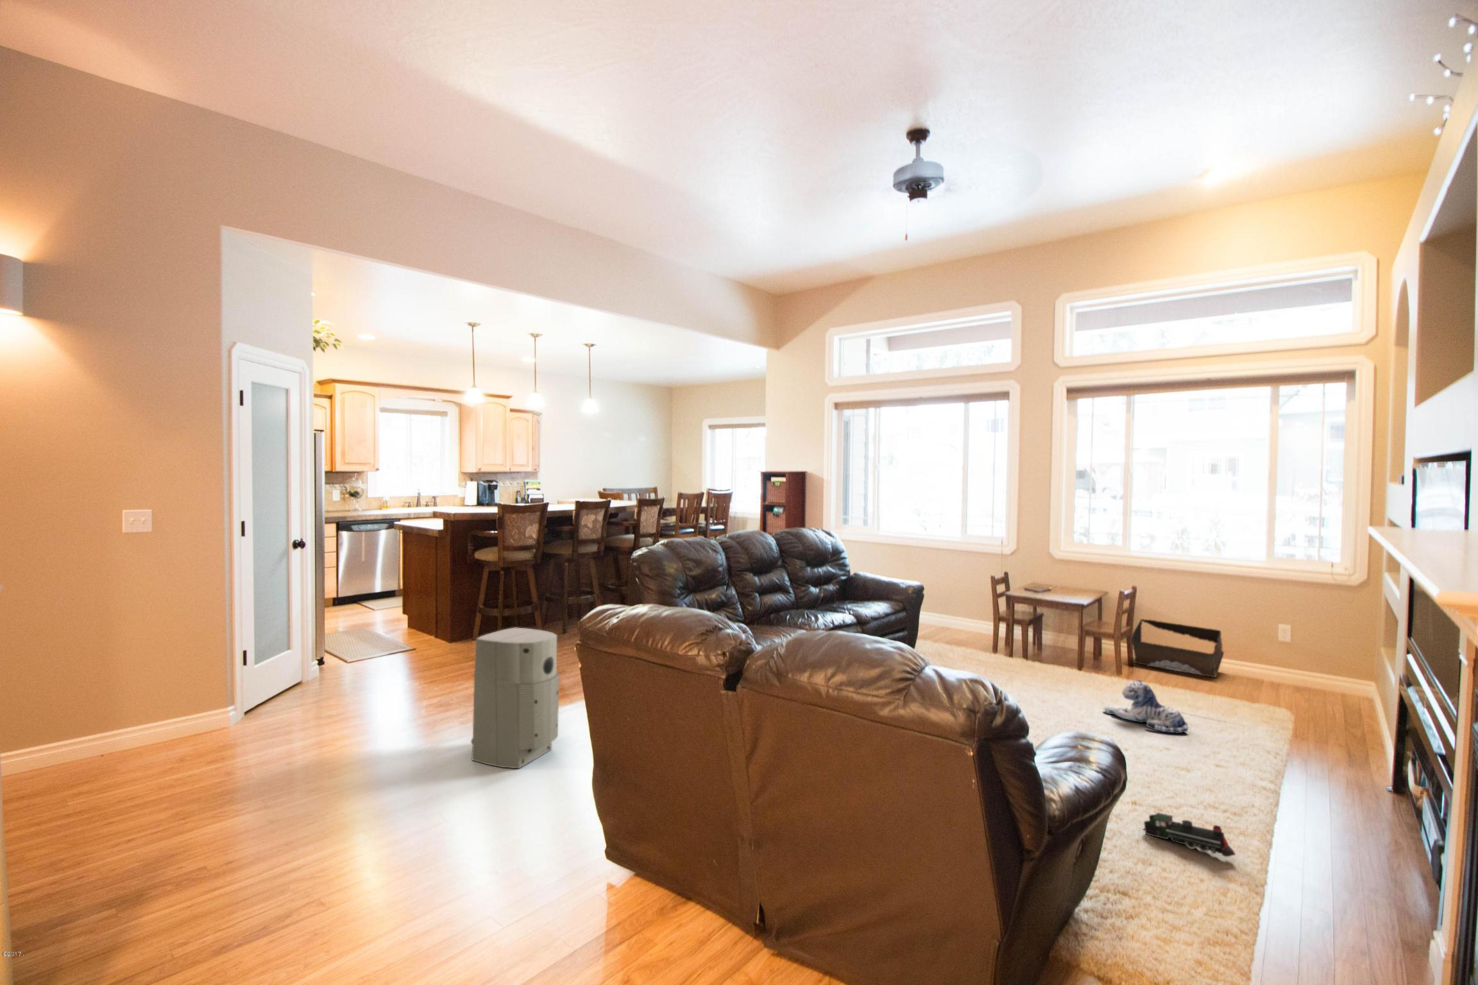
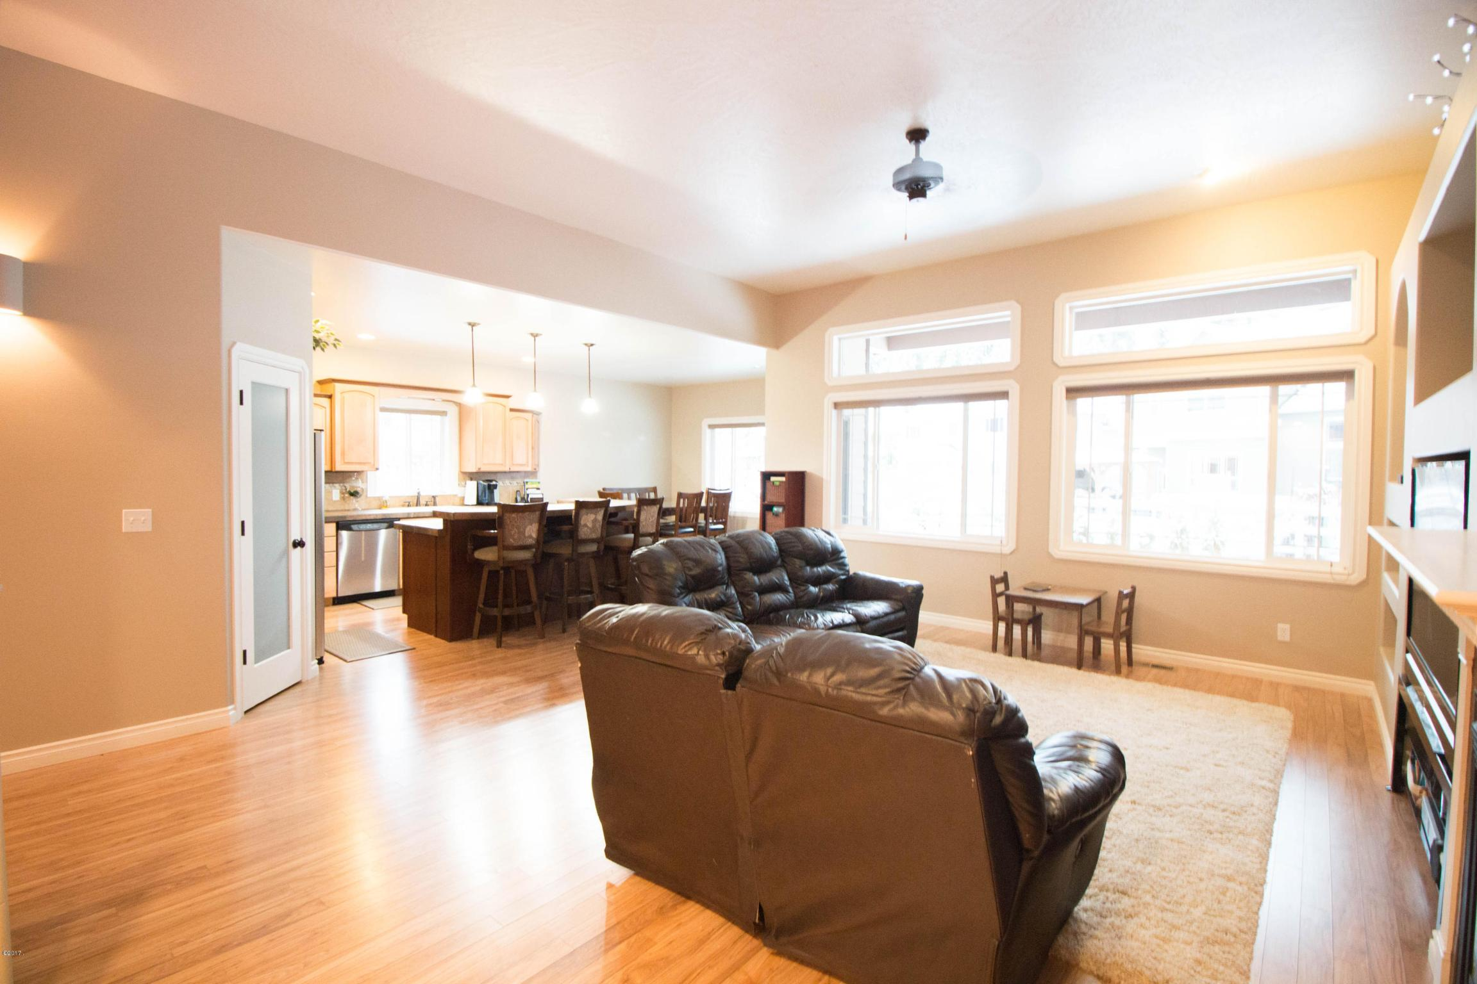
- air purifier [471,628,560,768]
- plush toy [1103,679,1189,734]
- toy train [1141,812,1236,857]
- storage bin [1130,618,1225,678]
